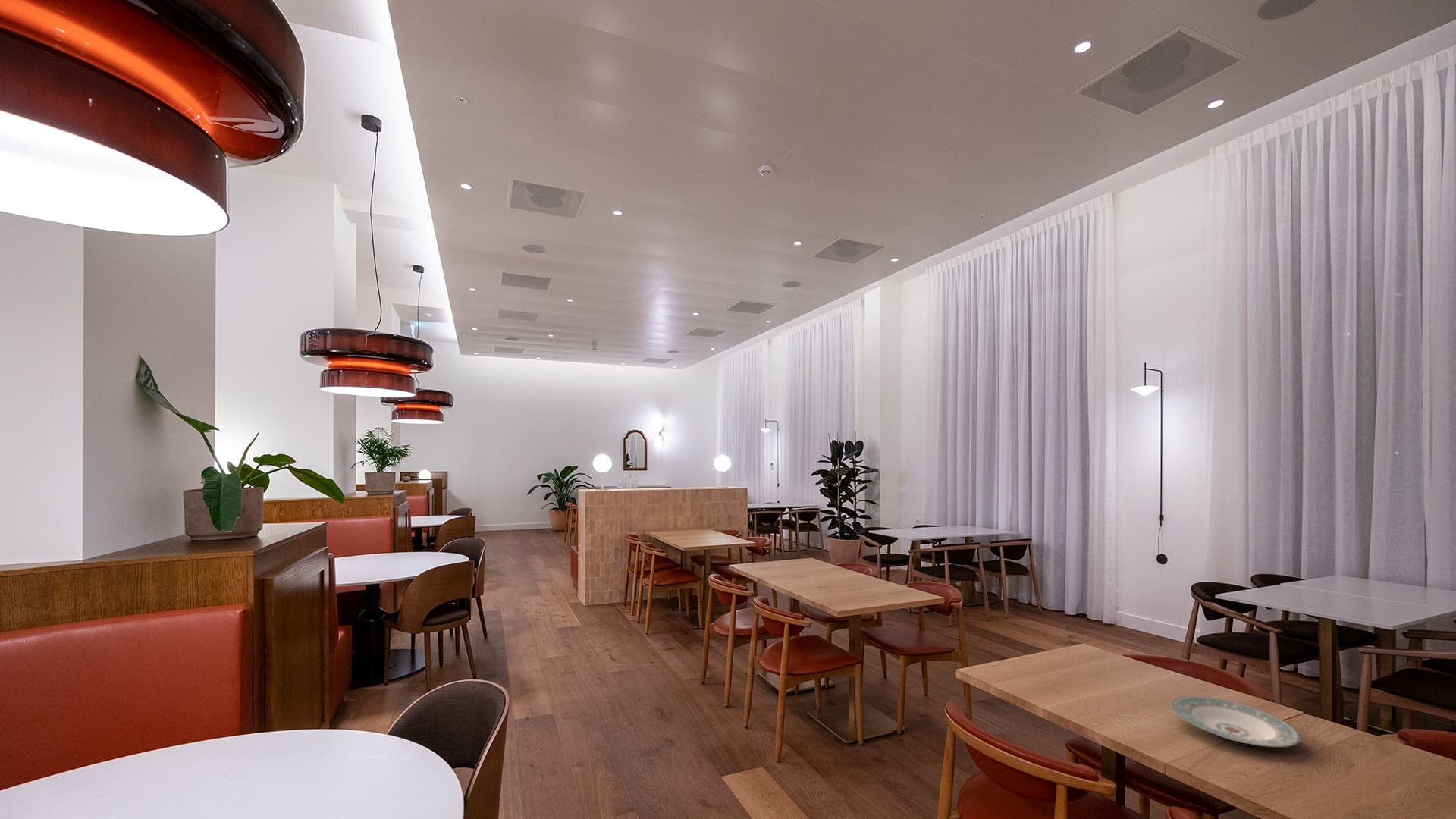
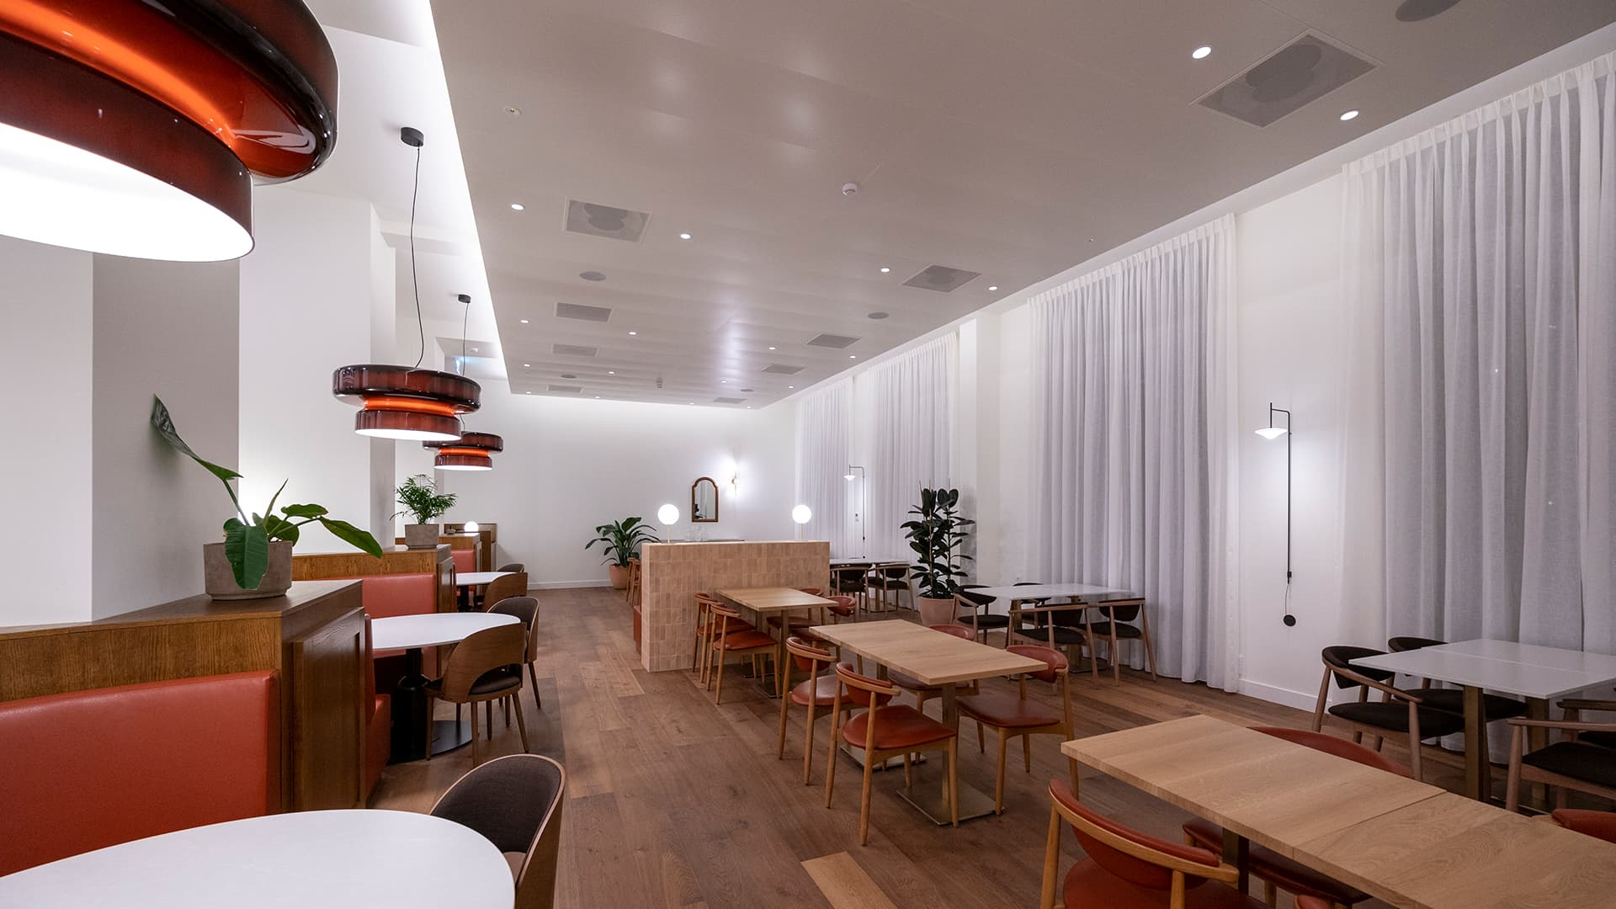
- plate [1171,695,1301,748]
